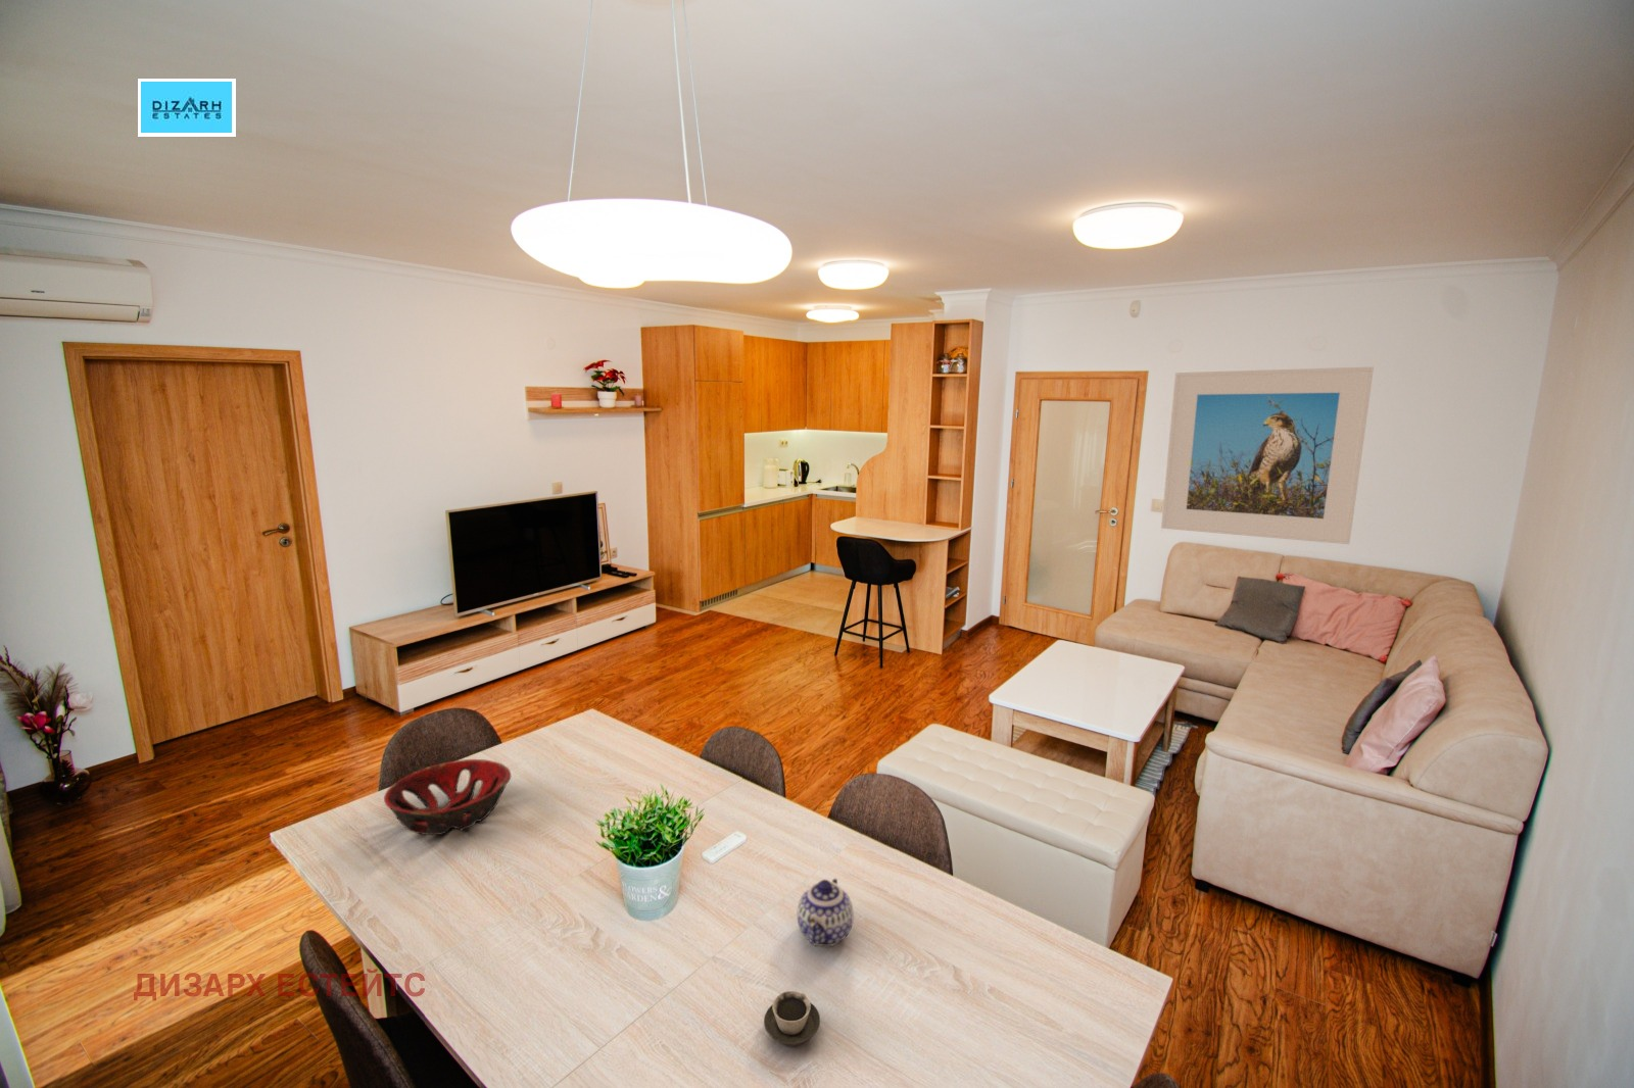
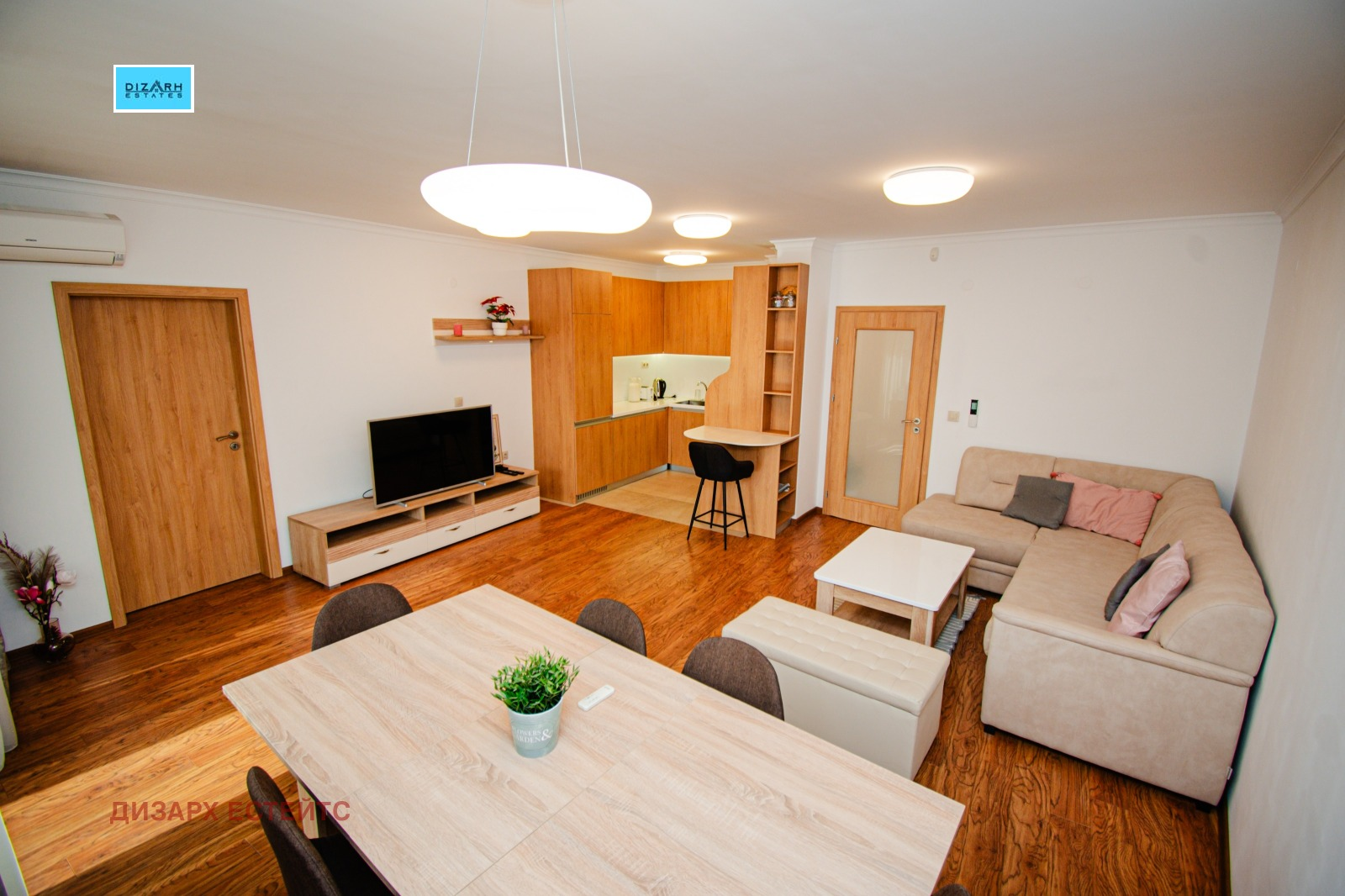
- teapot [797,878,855,947]
- cup [763,990,821,1047]
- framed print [1160,367,1374,545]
- decorative bowl [383,759,511,835]
